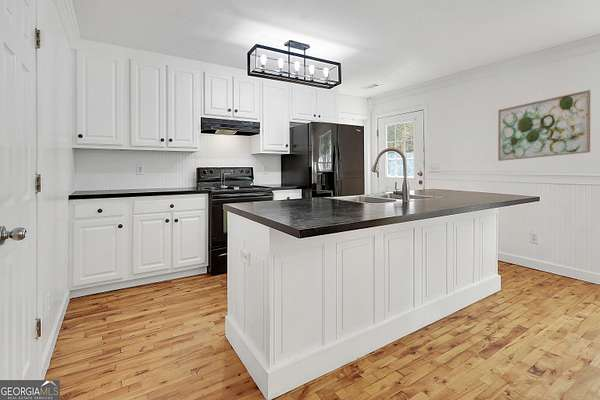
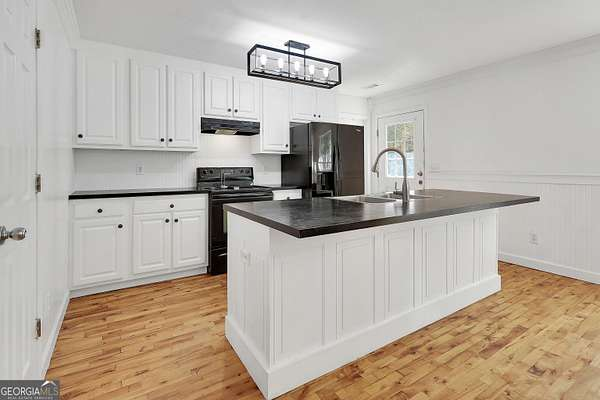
- wall art [497,89,591,162]
